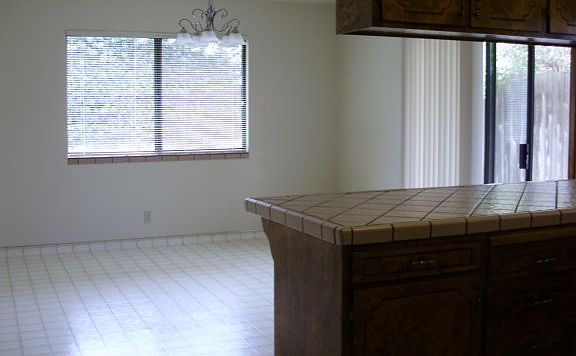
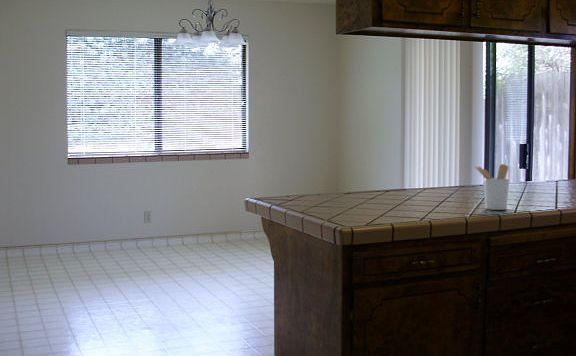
+ utensil holder [473,163,510,211]
